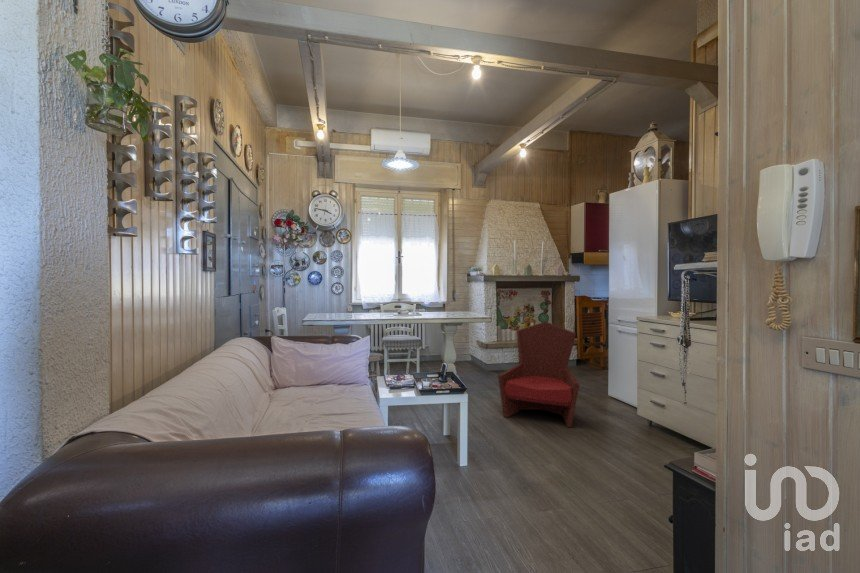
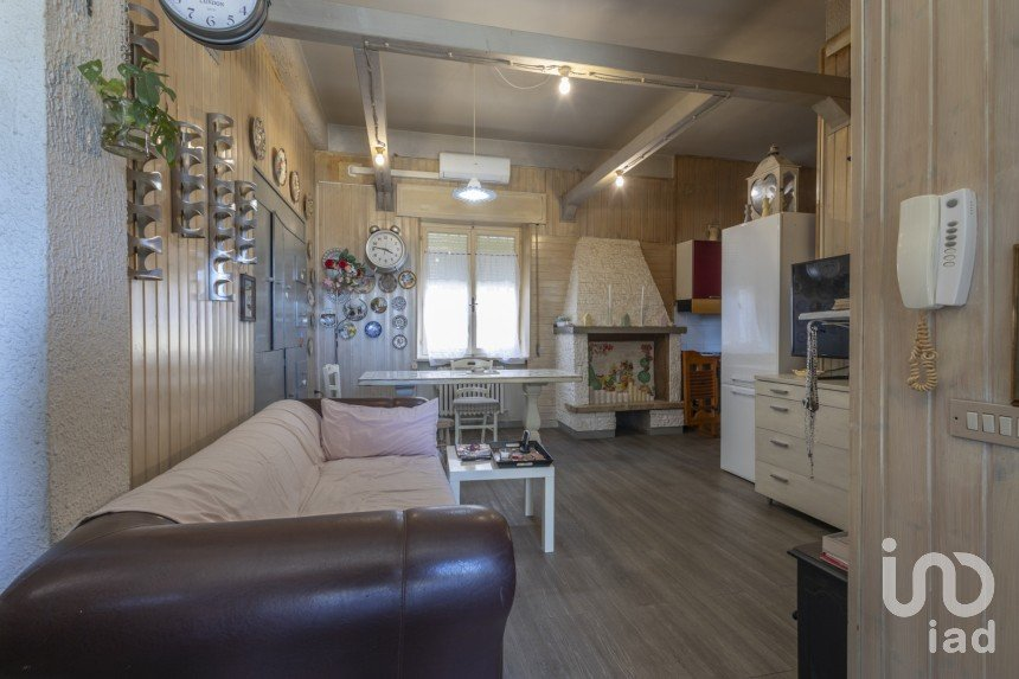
- armchair [497,321,581,428]
